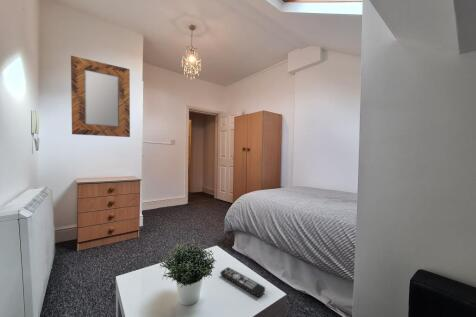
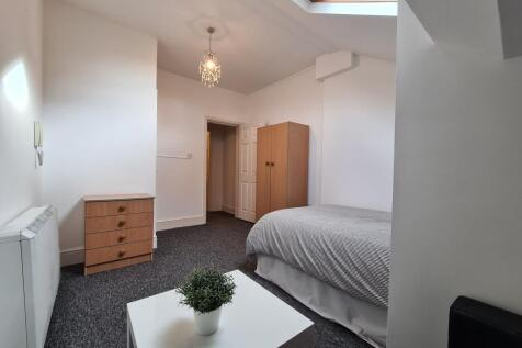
- remote control [219,266,266,298]
- home mirror [70,55,131,138]
